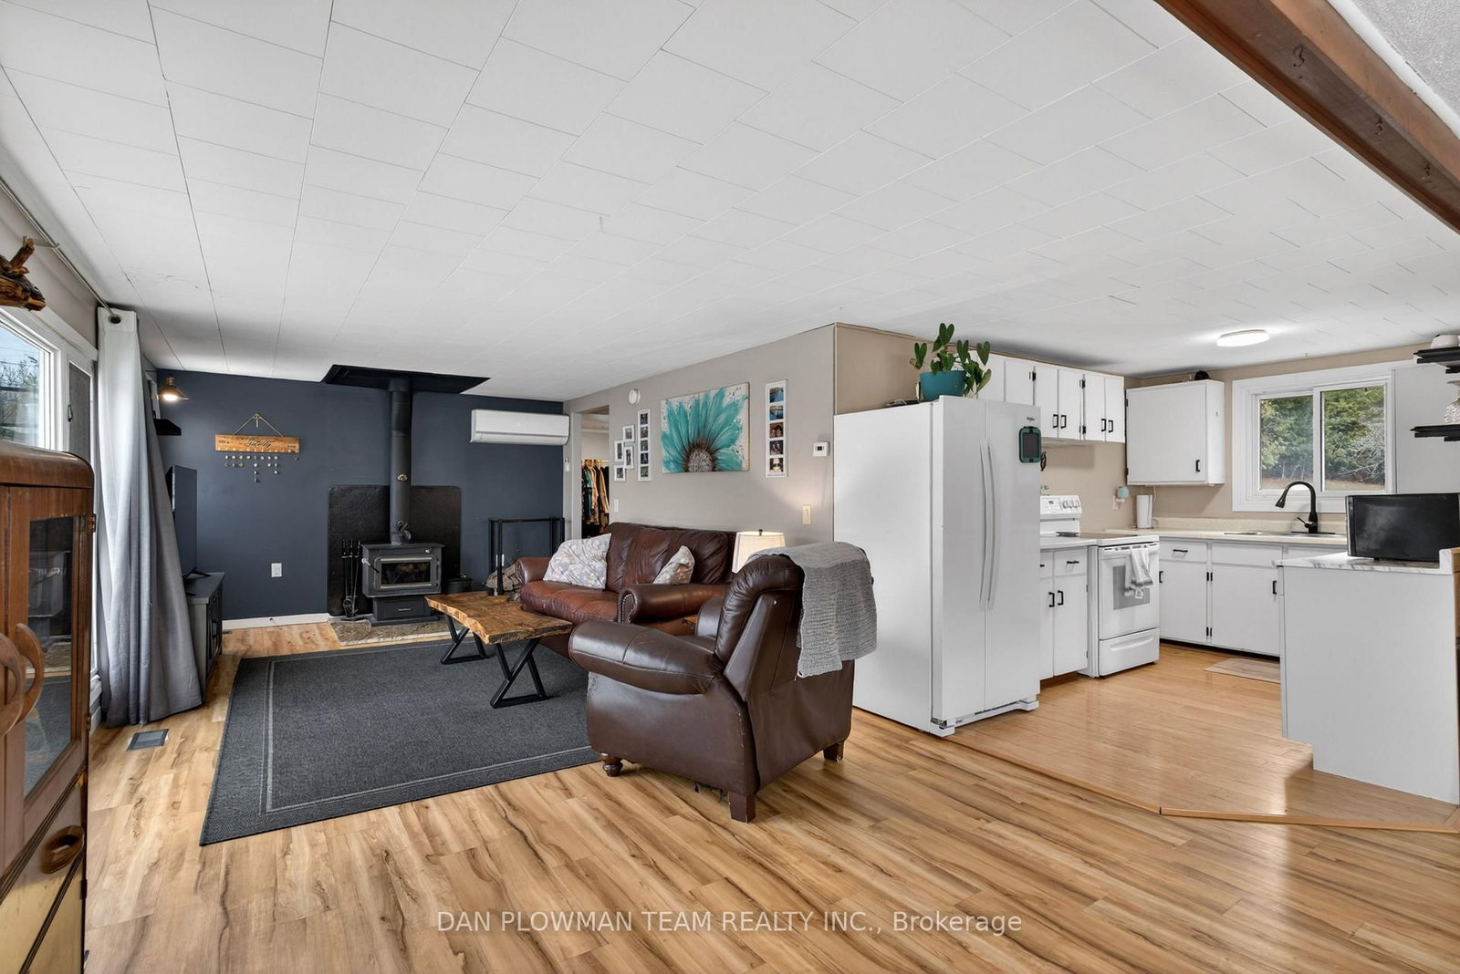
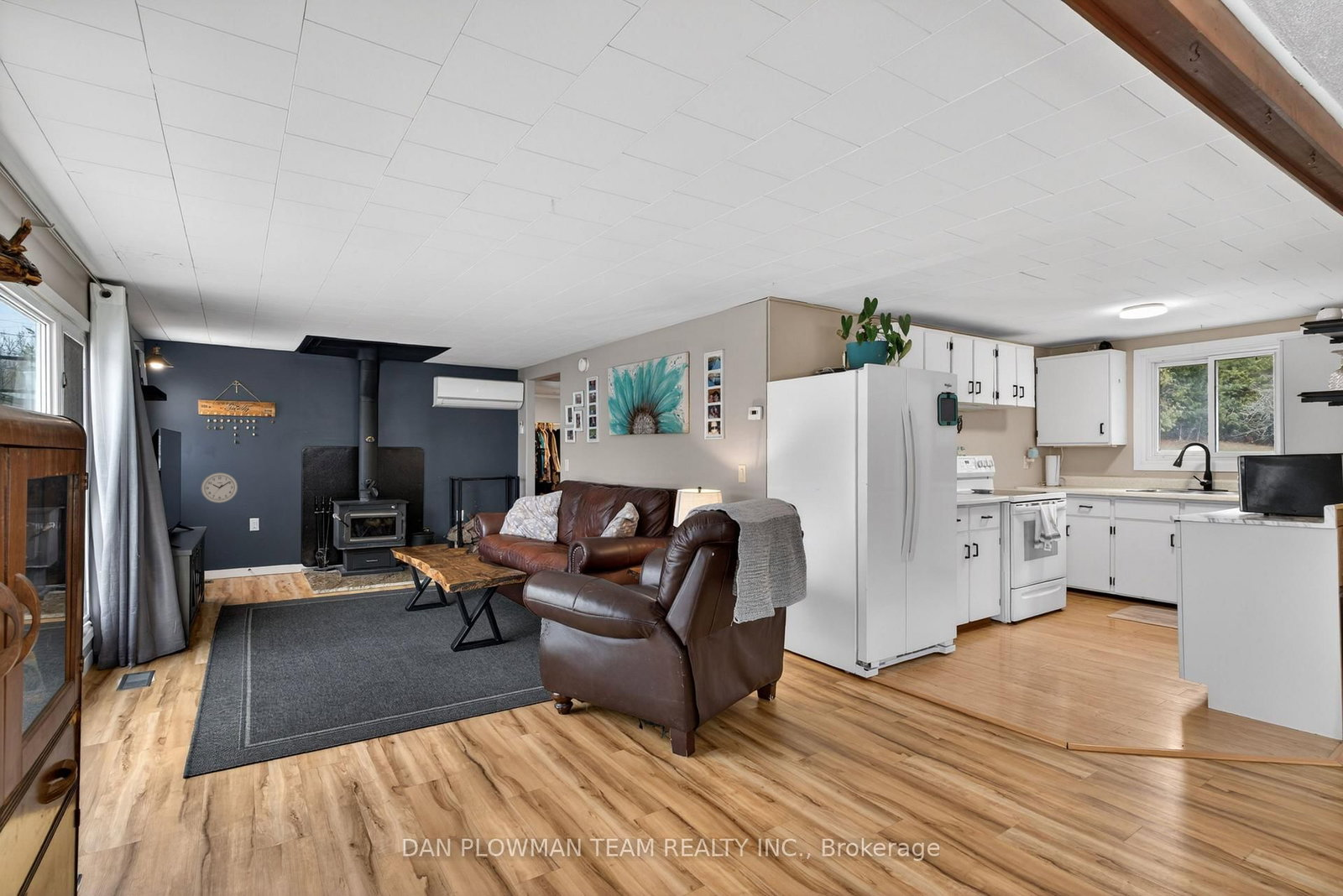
+ wall clock [200,471,238,503]
